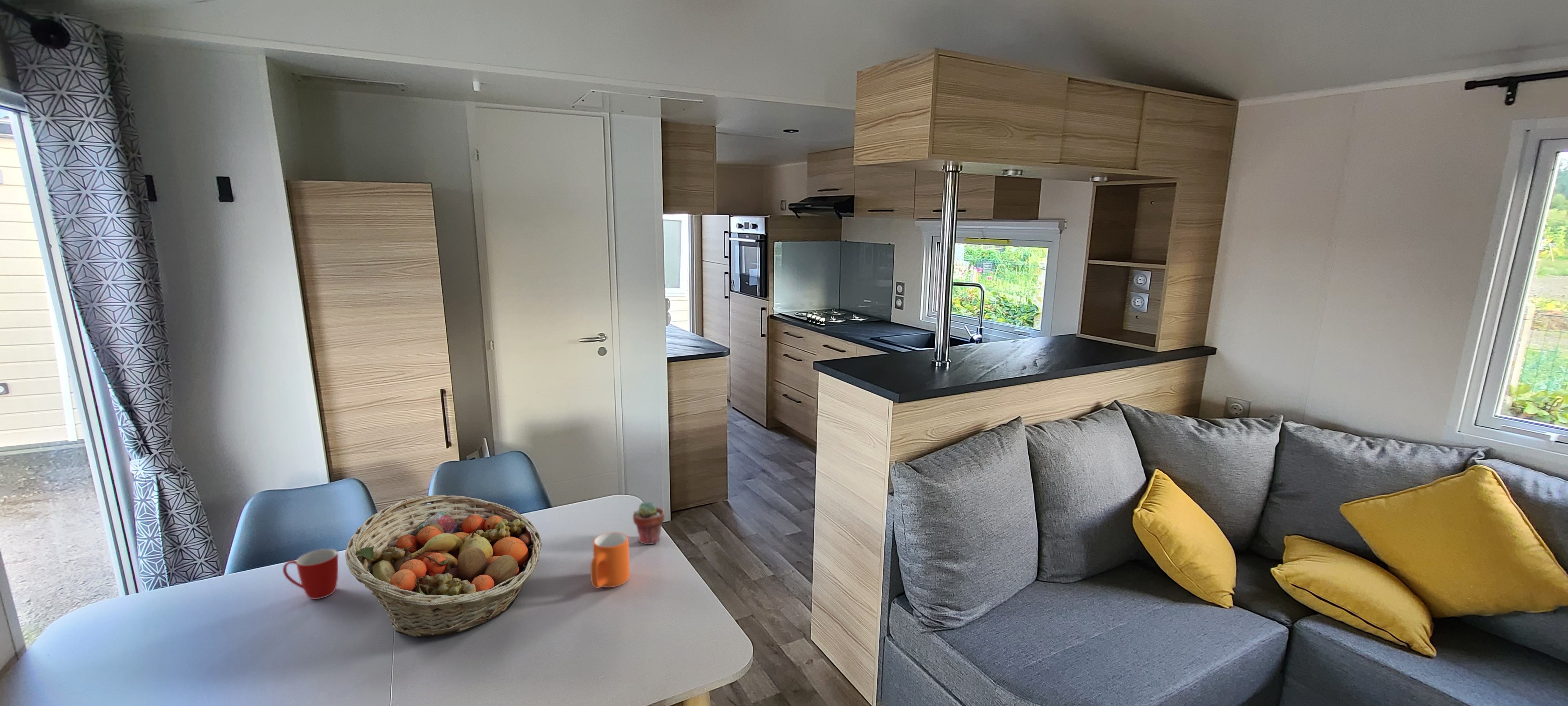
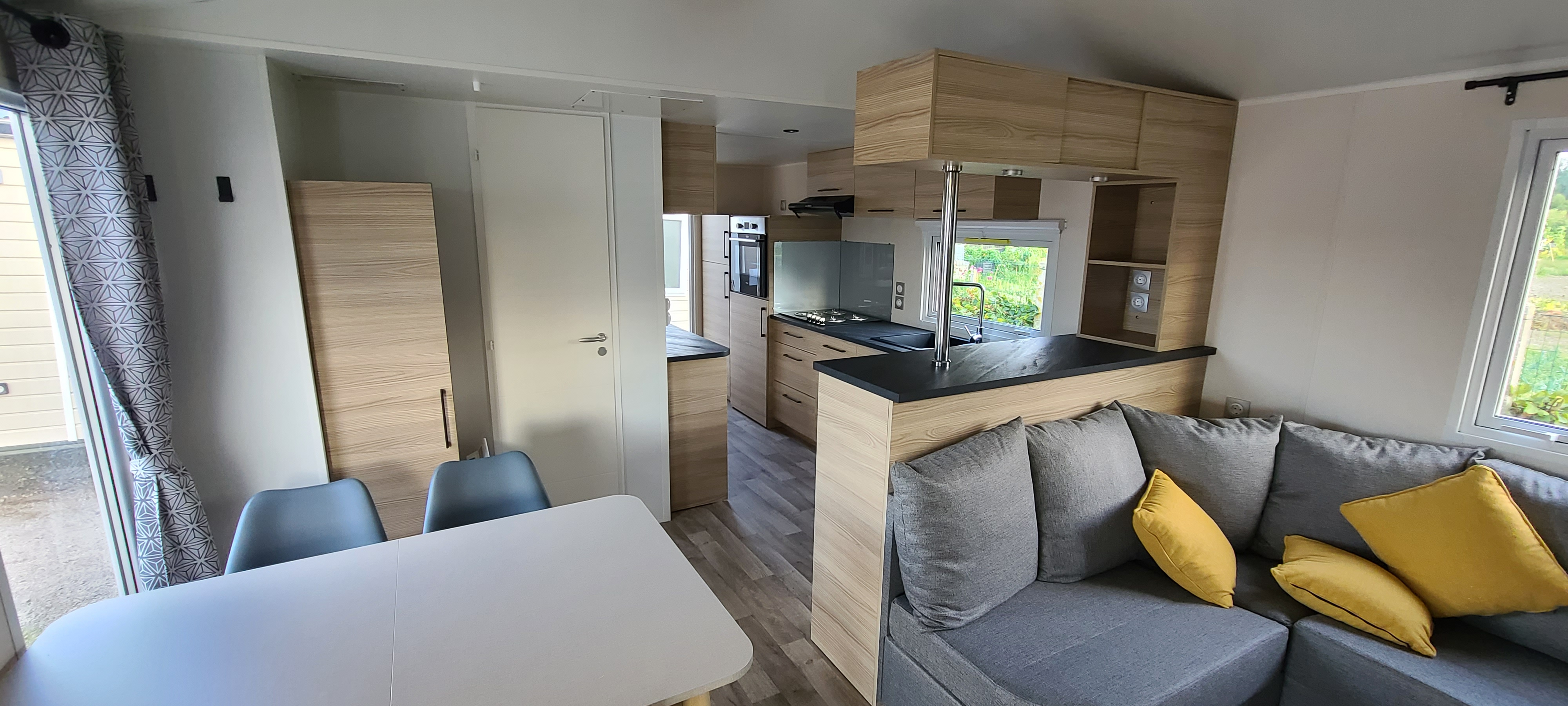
- mug [590,532,630,588]
- fruit basket [345,495,542,639]
- mug [283,548,339,600]
- potted succulent [632,501,665,545]
